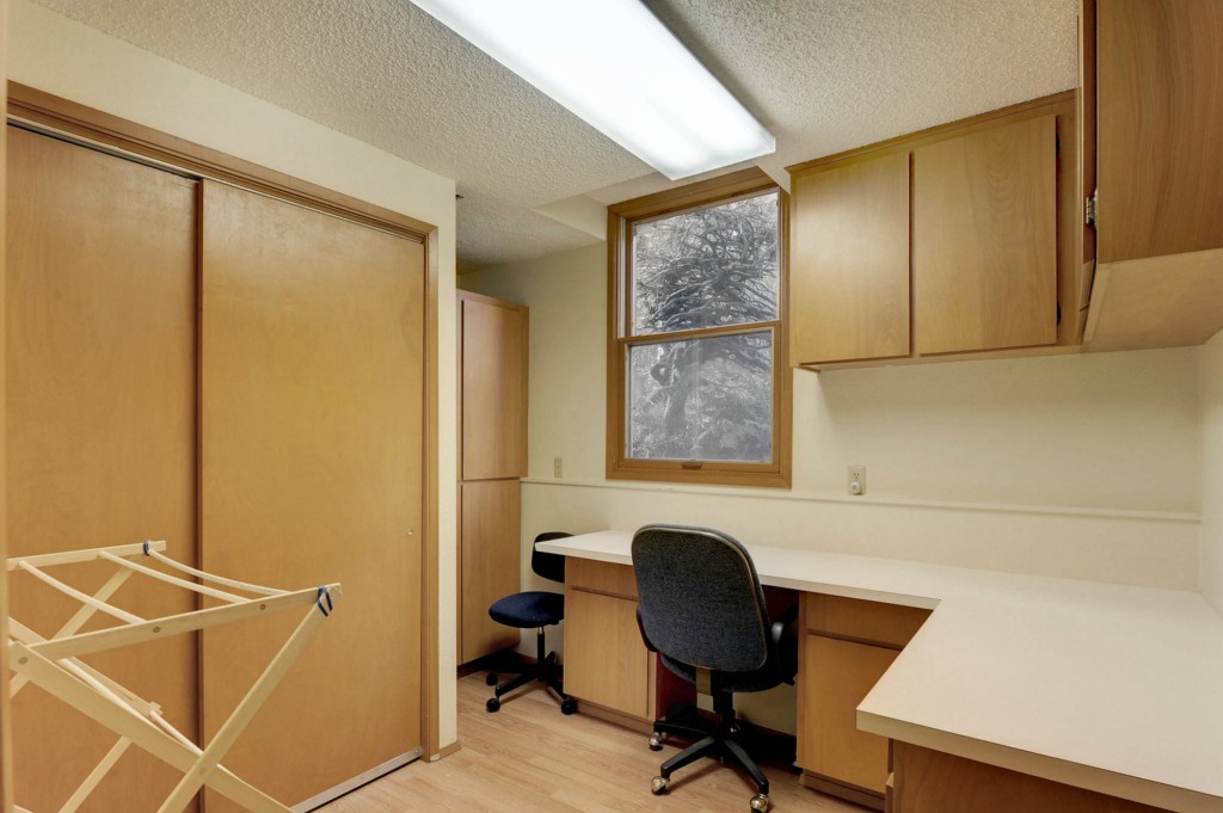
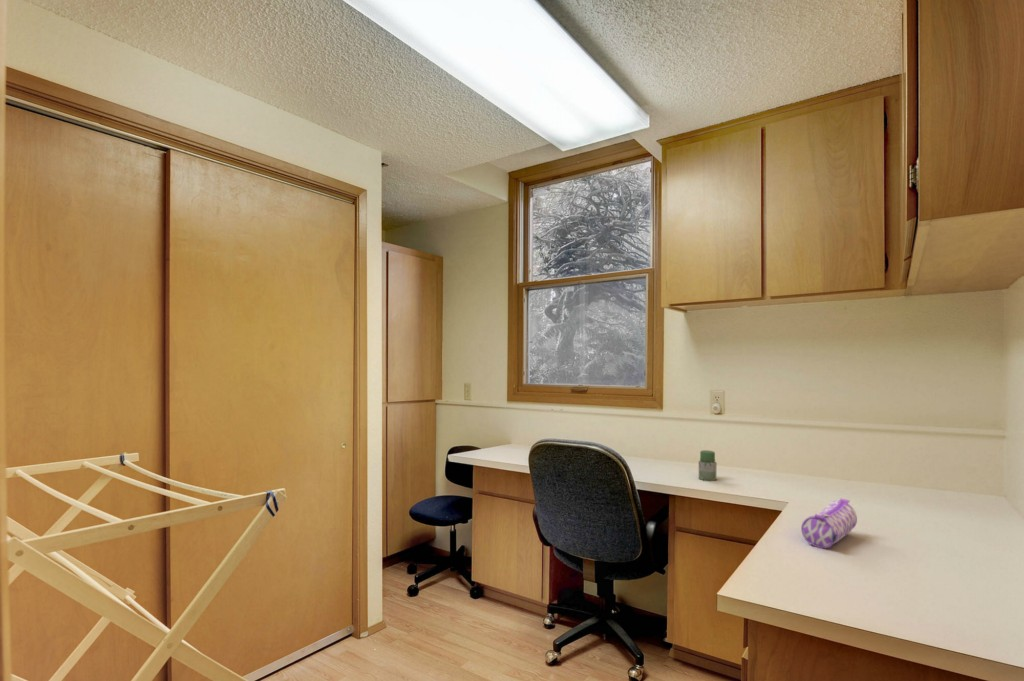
+ pencil case [800,498,858,549]
+ jar [698,449,717,482]
